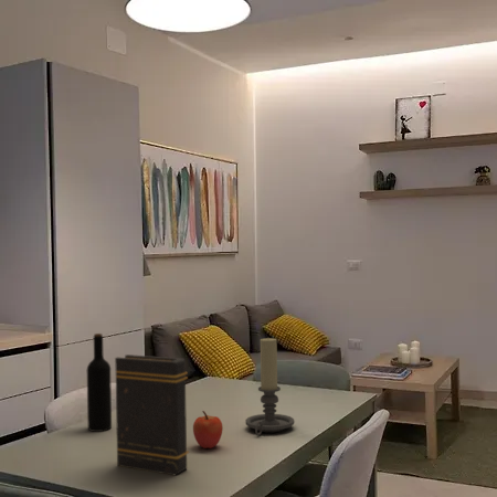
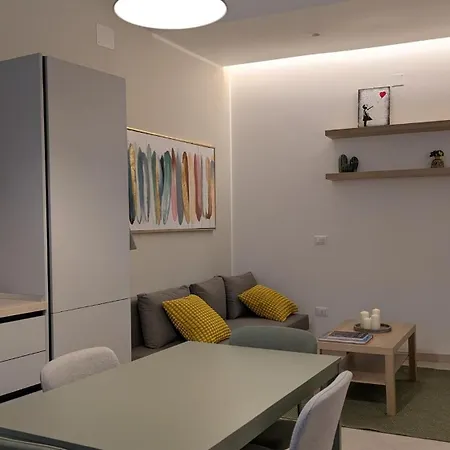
- apple [192,410,224,450]
- book [114,353,190,476]
- wine bottle [86,332,113,433]
- candle holder [244,337,295,436]
